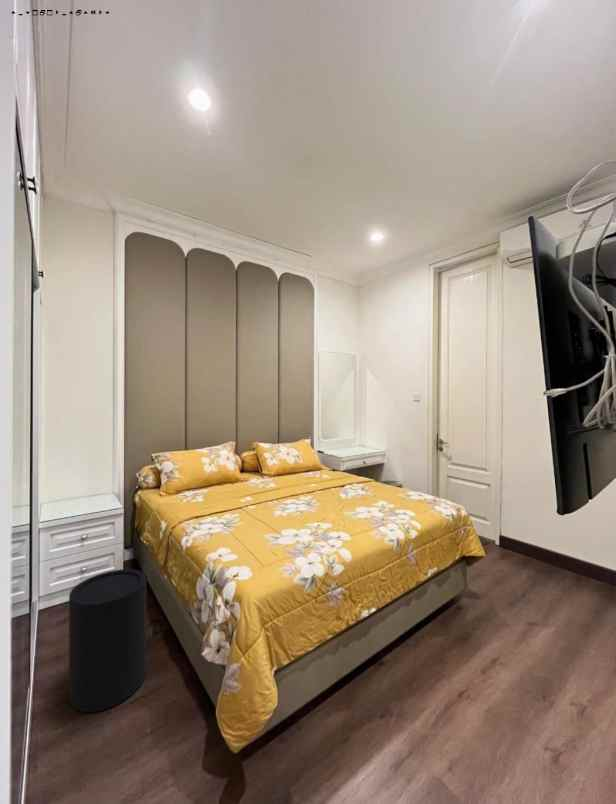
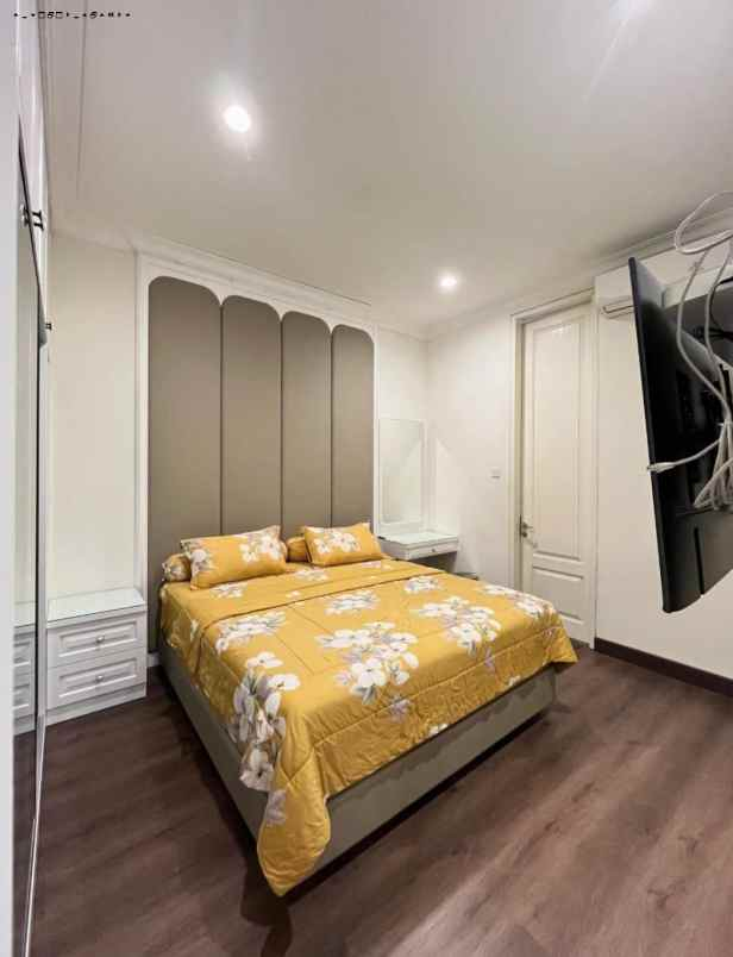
- waste bin [68,568,147,713]
